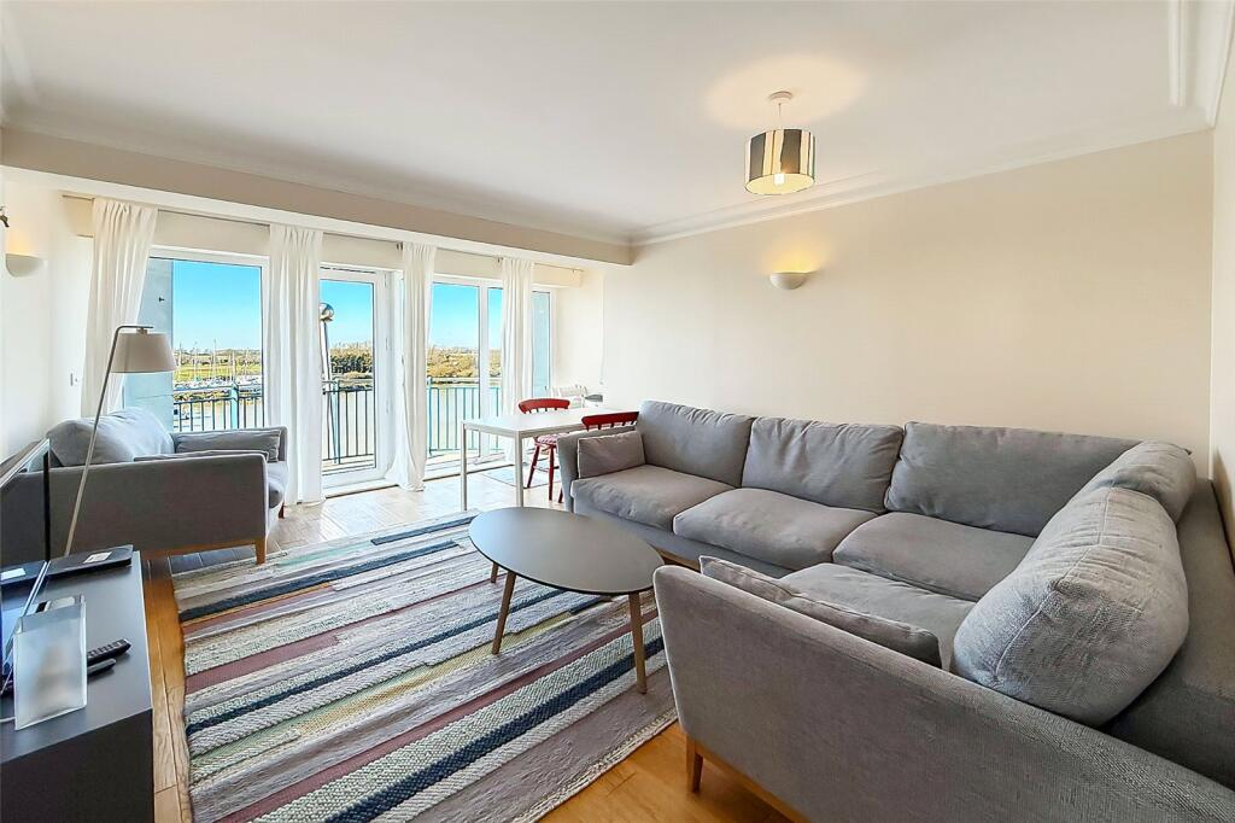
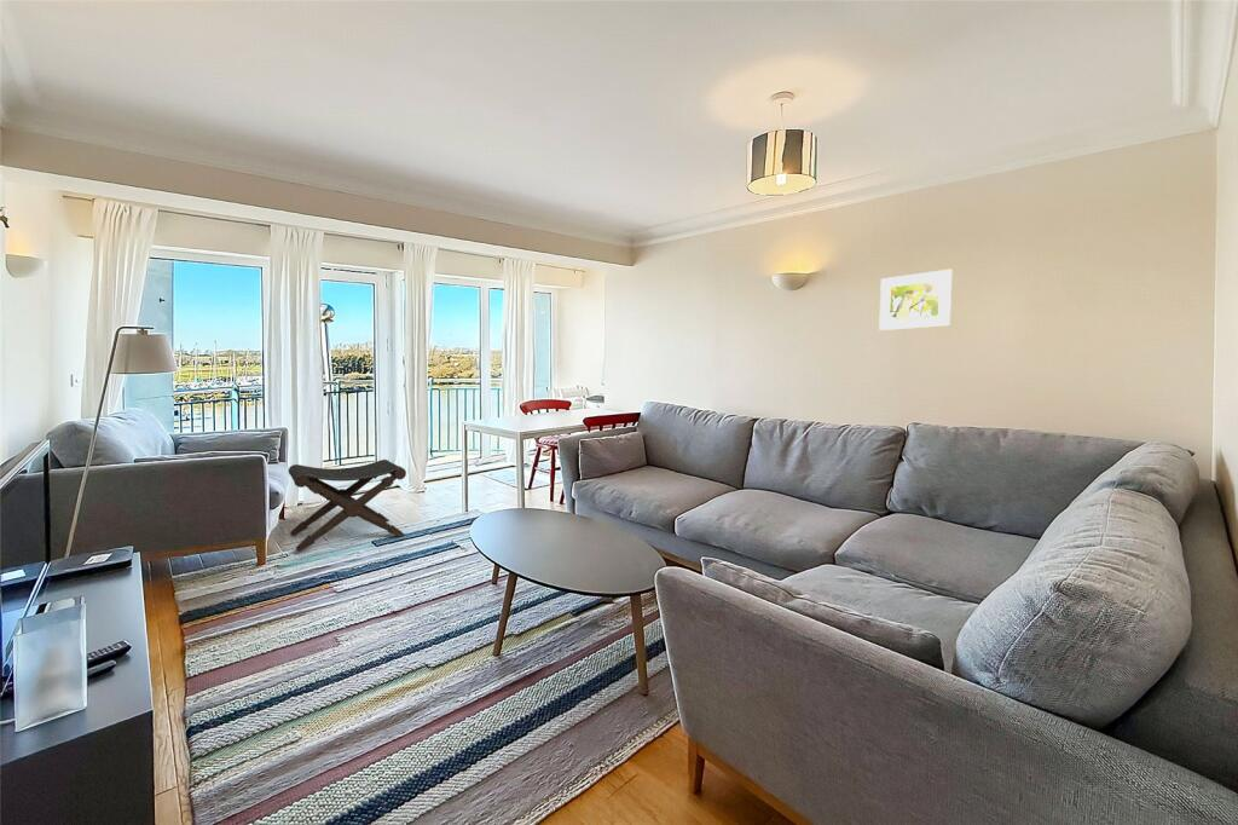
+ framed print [878,269,953,331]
+ footstool [288,458,407,553]
